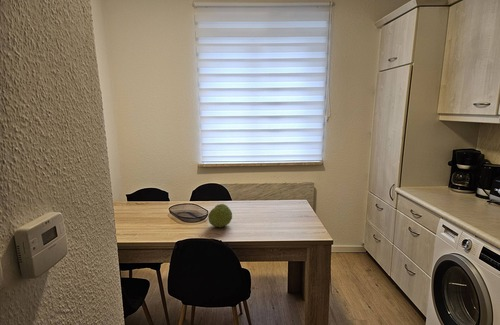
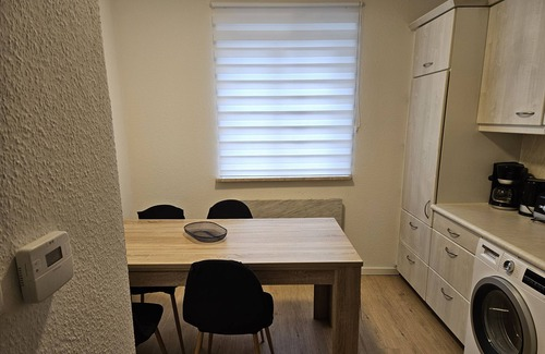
- fruit [207,203,233,228]
